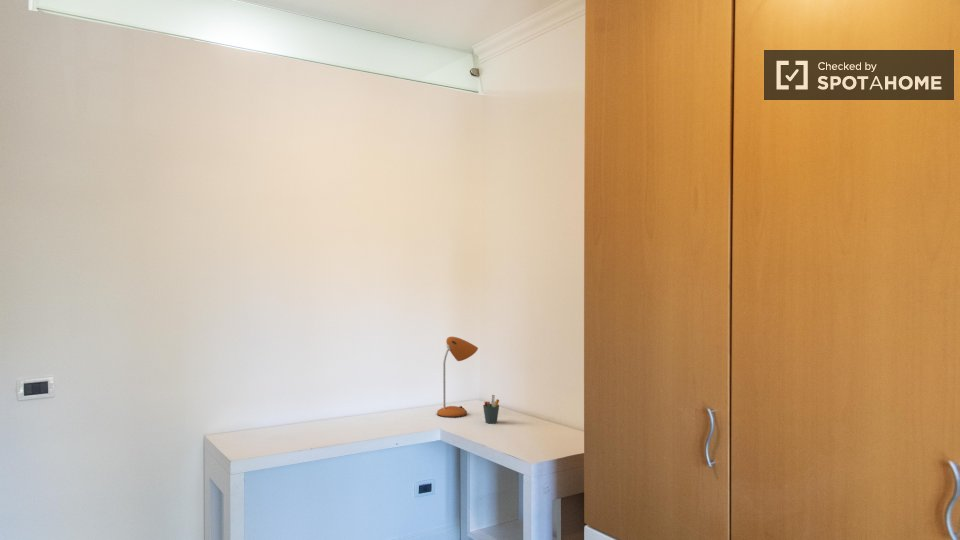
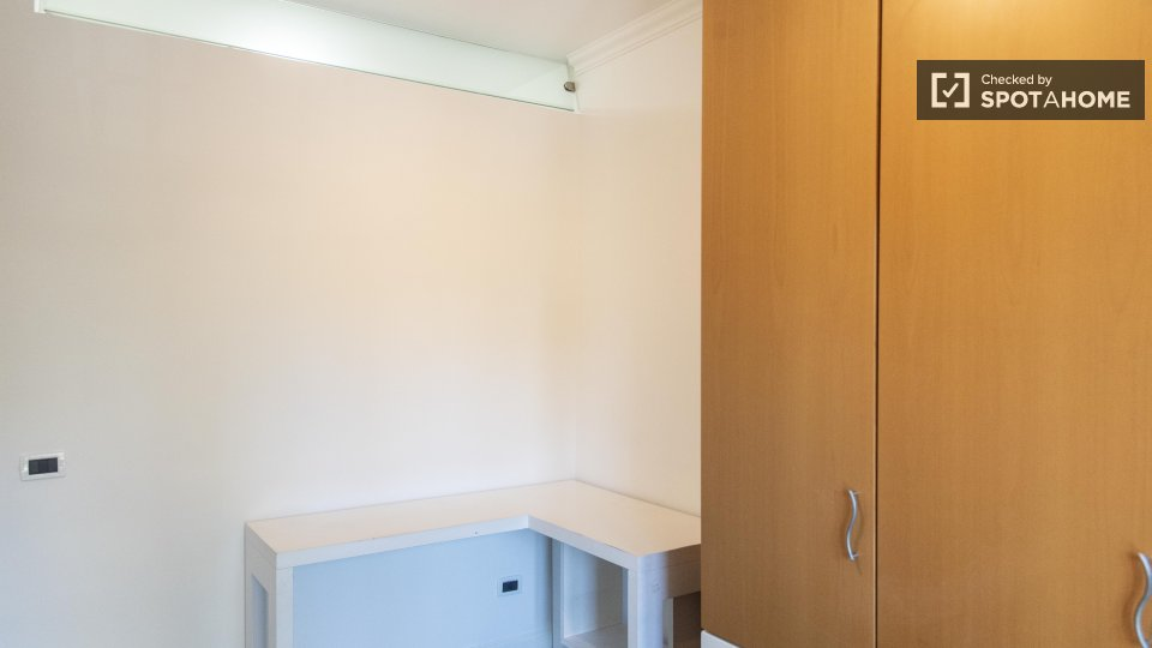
- pen holder [482,394,500,424]
- desk lamp [436,336,479,419]
